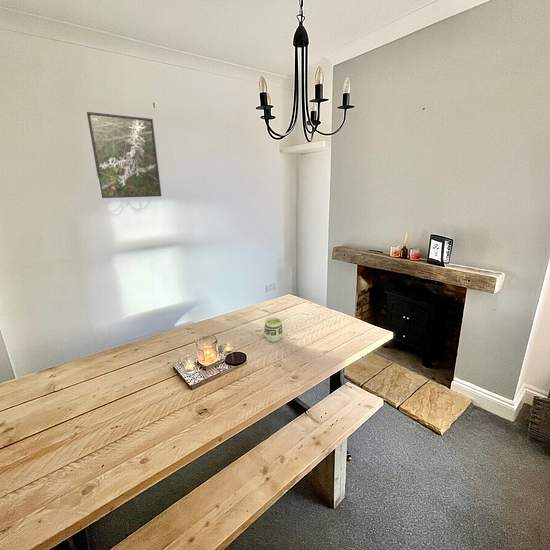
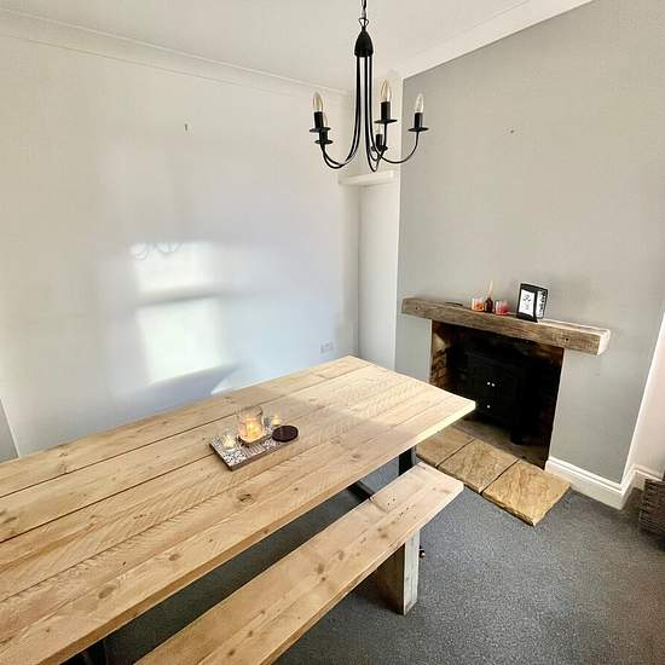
- cup [263,317,284,343]
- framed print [86,111,162,199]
